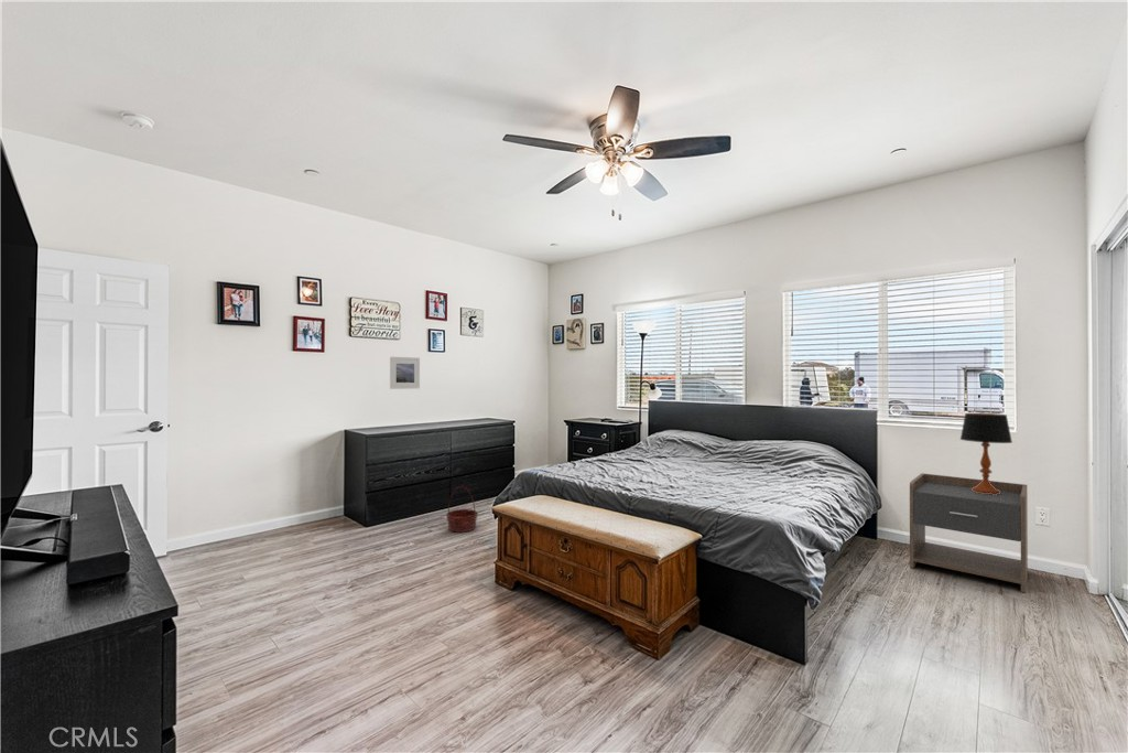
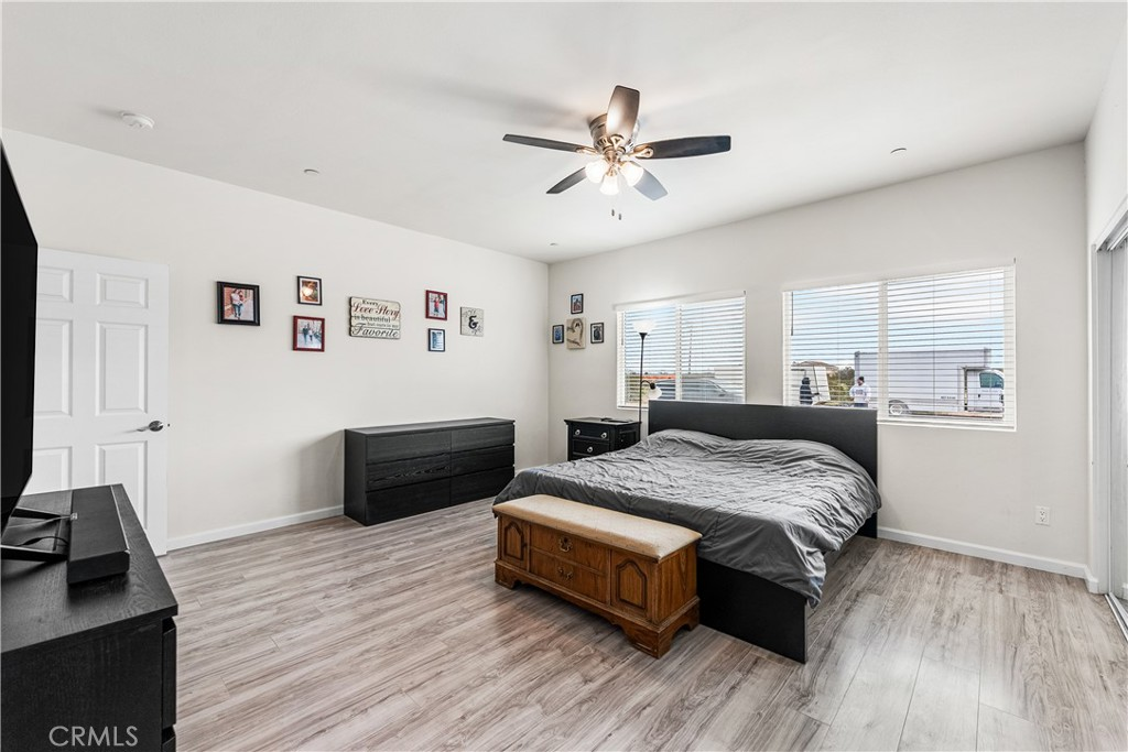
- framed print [389,356,421,390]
- nightstand [909,472,1029,593]
- table lamp [959,412,1013,495]
- basket [445,485,479,534]
